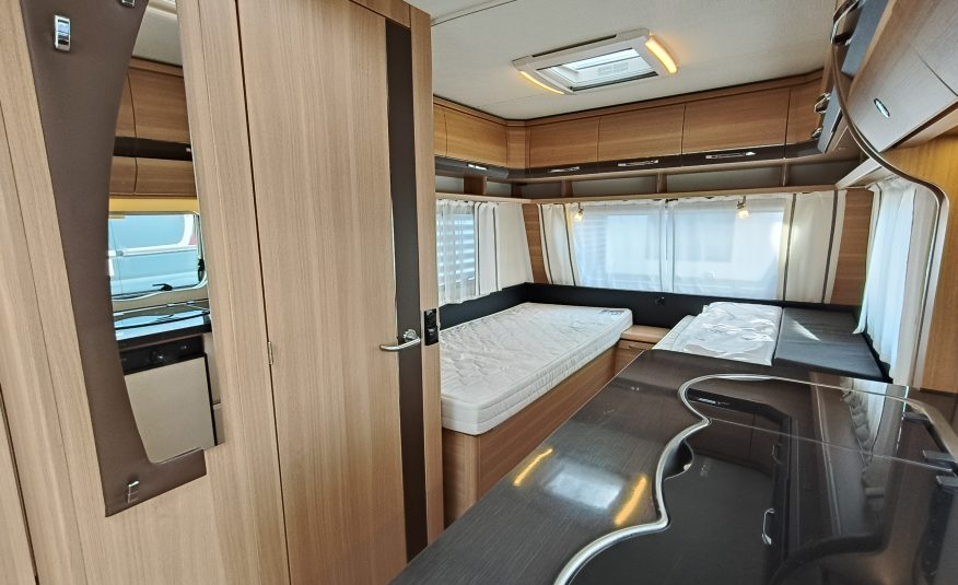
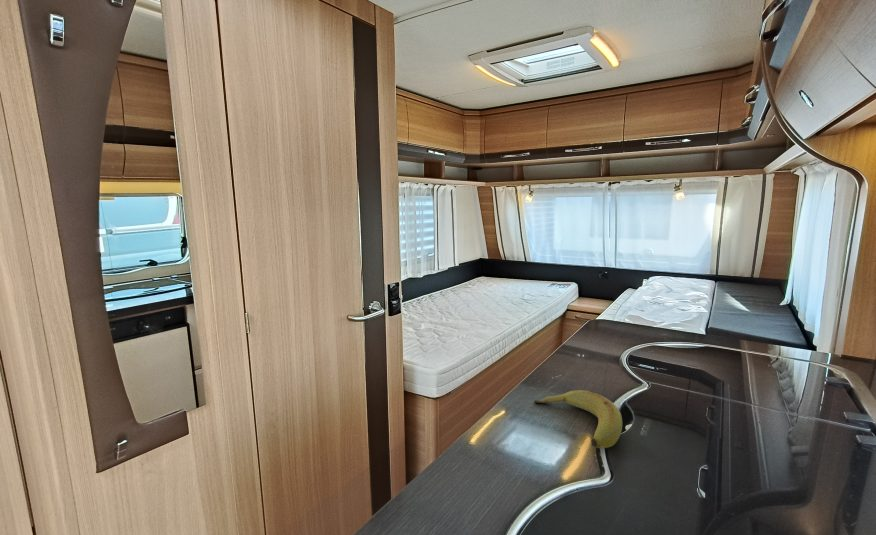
+ banana [533,389,623,449]
